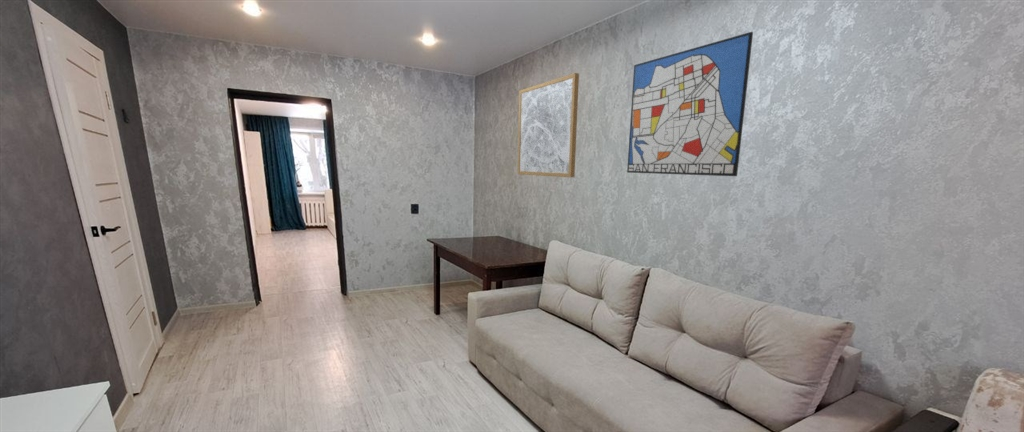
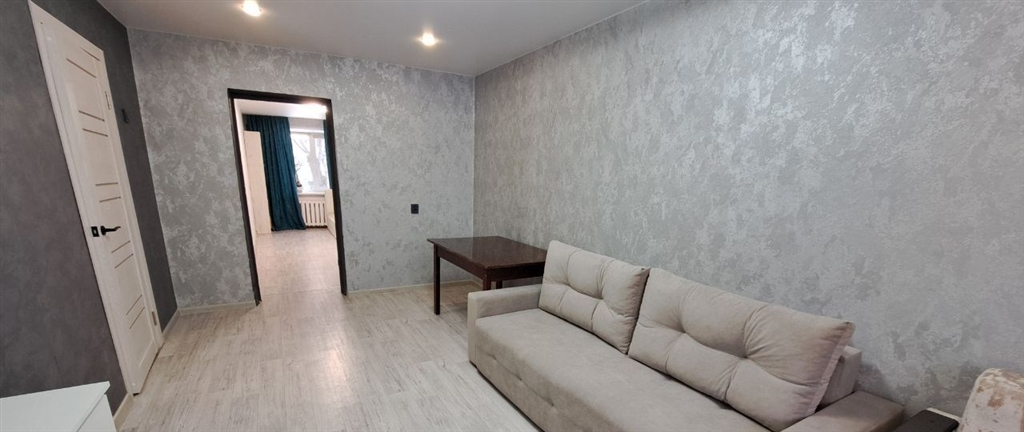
- wall art [517,72,580,178]
- wall art [626,31,754,177]
